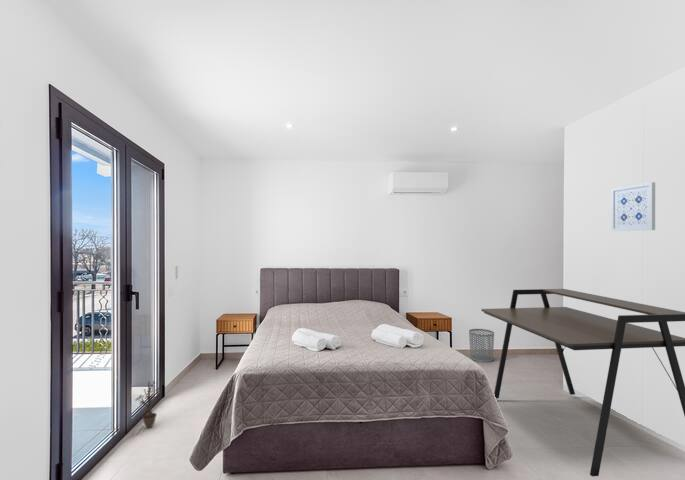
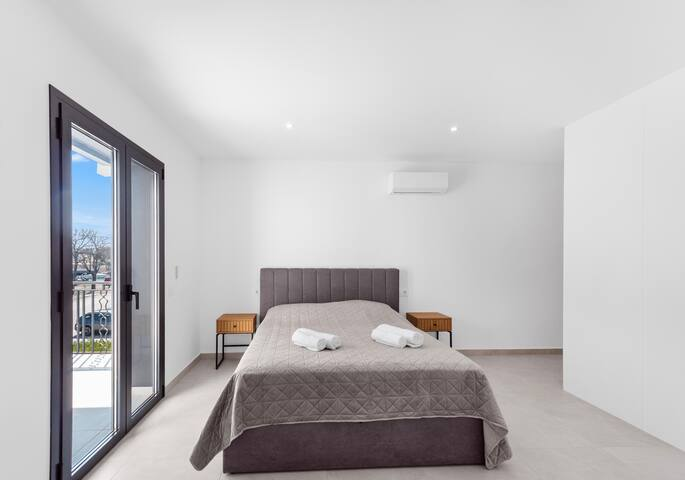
- decorative plant [135,380,161,435]
- wall art [610,181,656,232]
- desk [480,288,685,477]
- waste bin [468,328,495,363]
